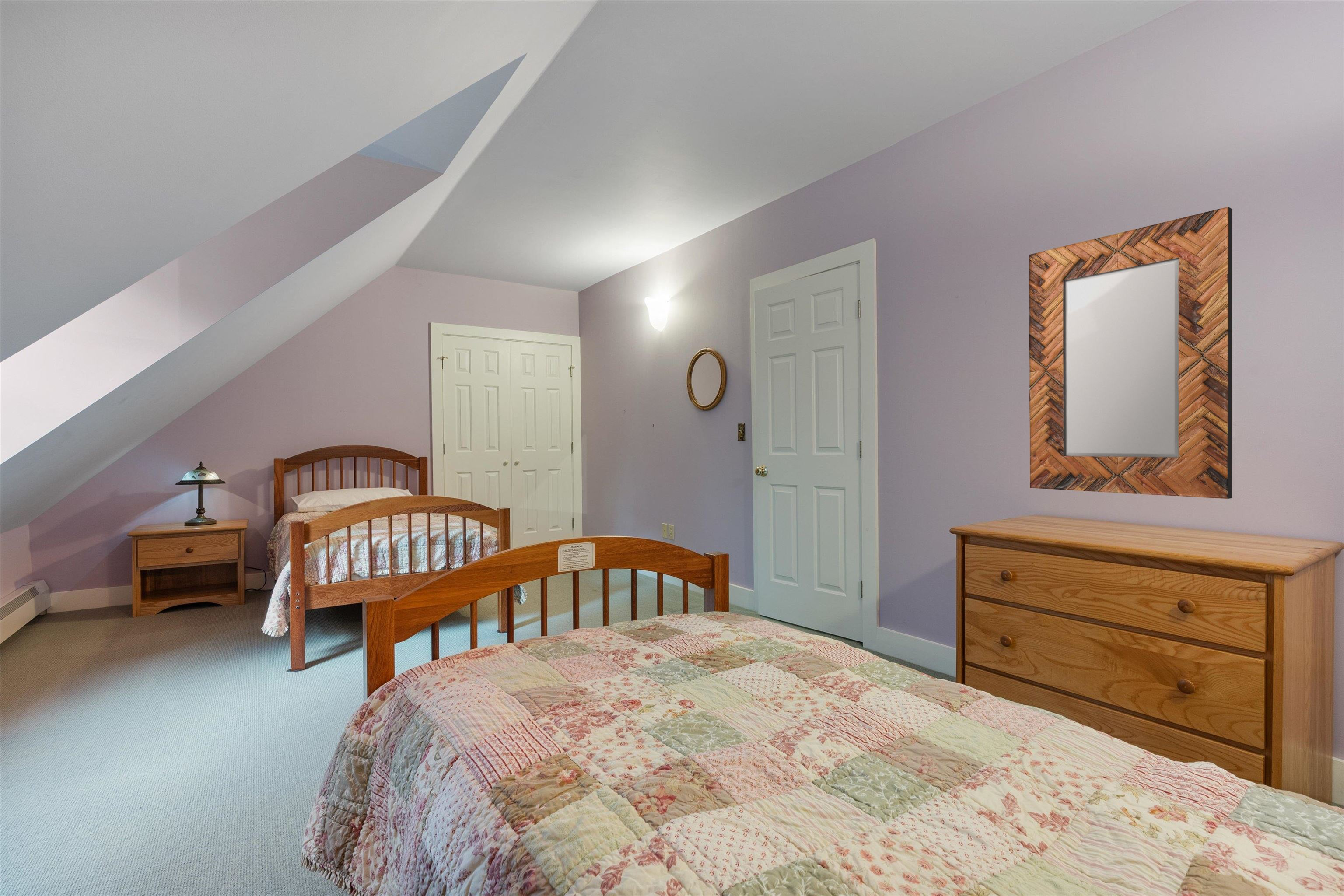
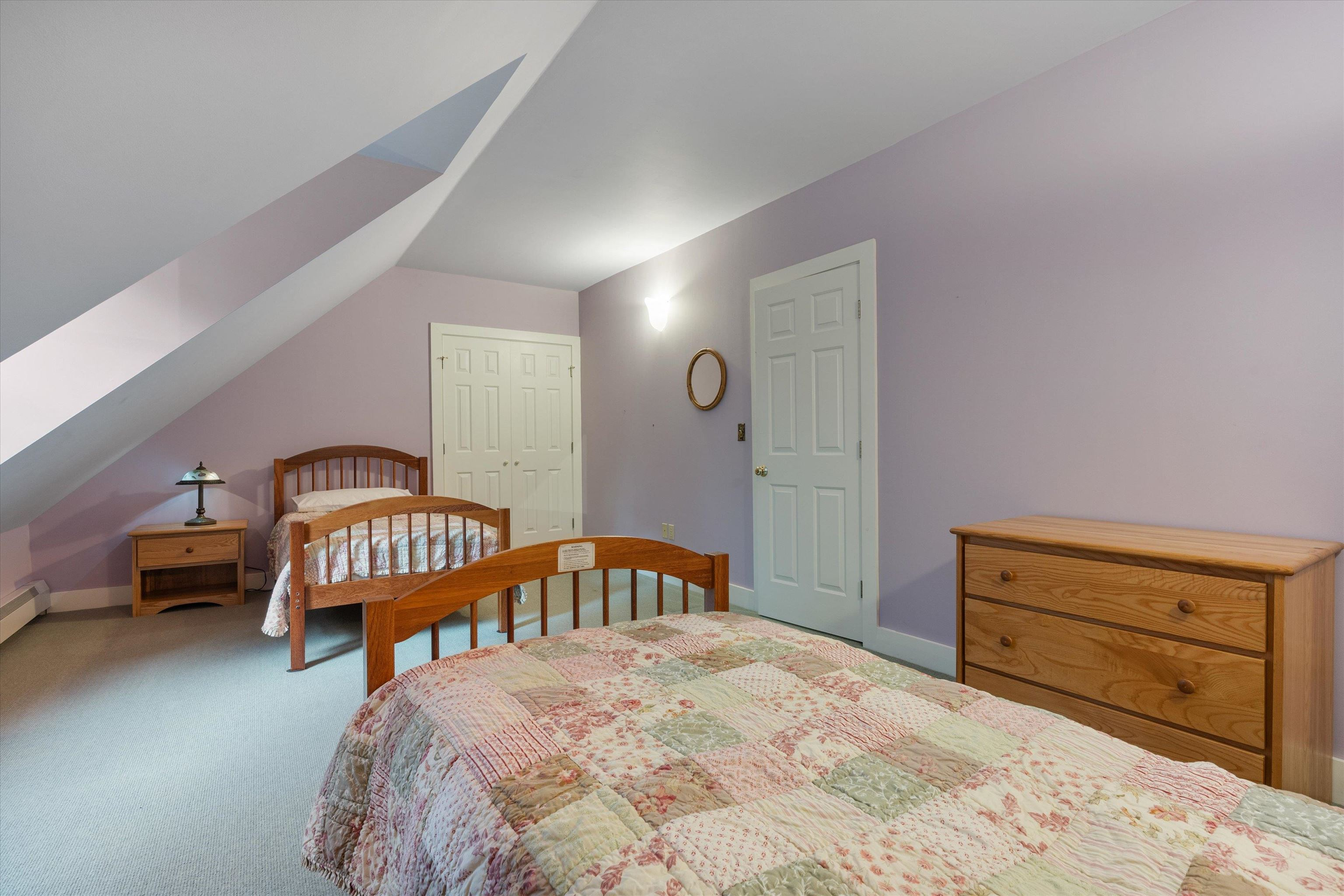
- home mirror [1029,206,1233,499]
